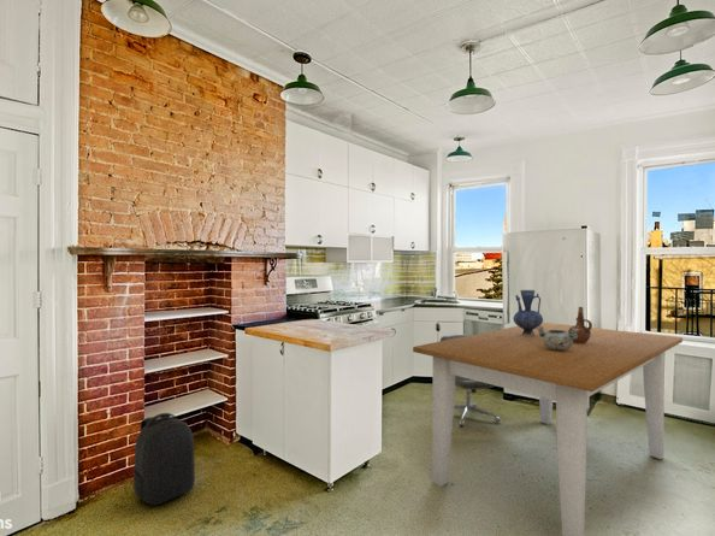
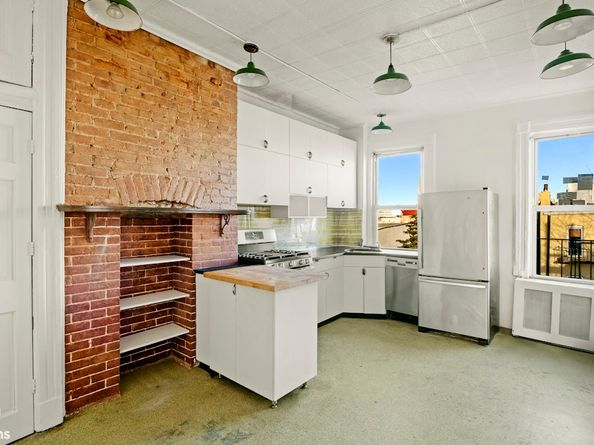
- backpack [132,412,196,506]
- table [412,322,684,536]
- decorative bowl [537,326,579,351]
- vase [512,289,544,336]
- ceramic pitcher [568,306,593,343]
- chair [439,334,501,428]
